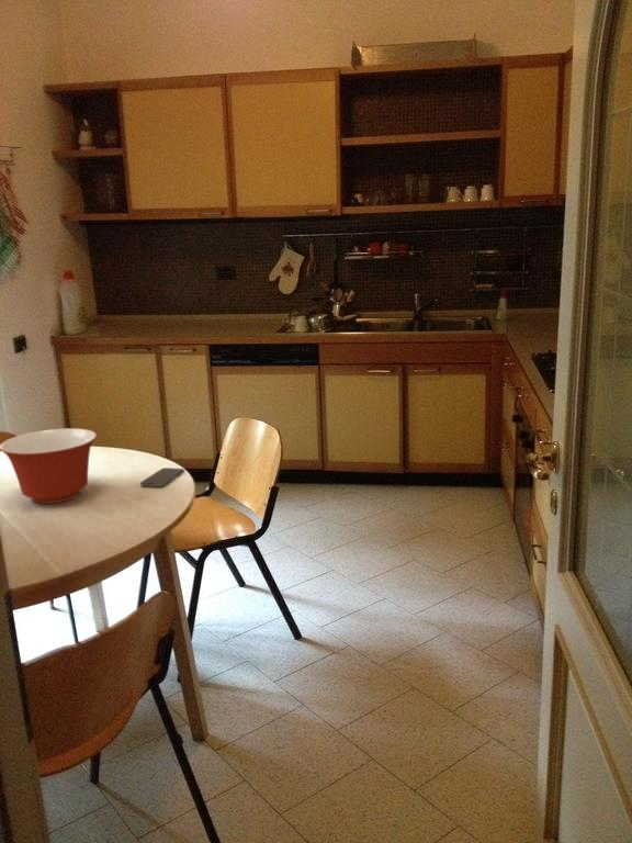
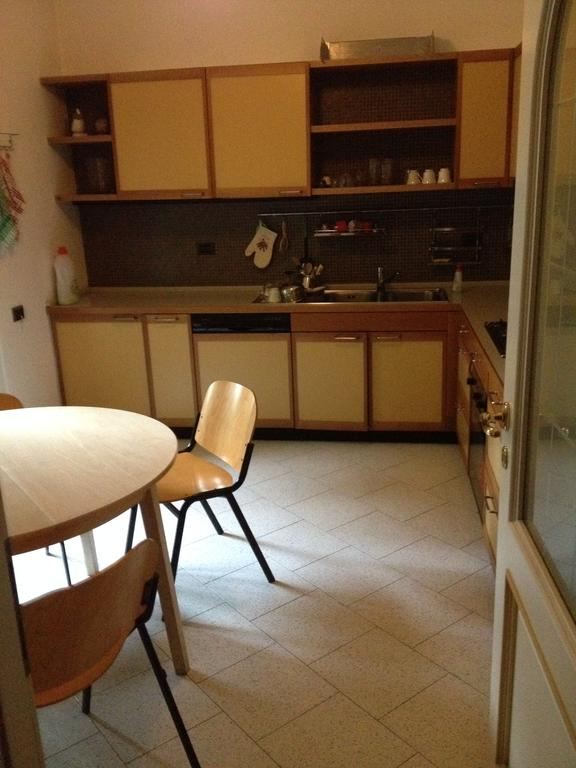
- smartphone [139,467,185,487]
- mixing bowl [0,427,98,505]
